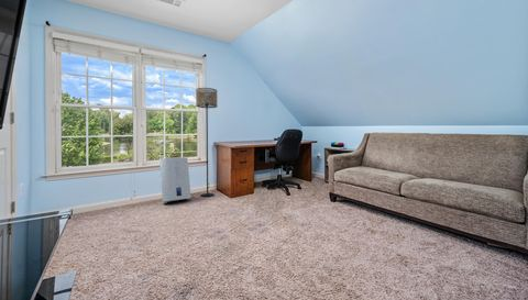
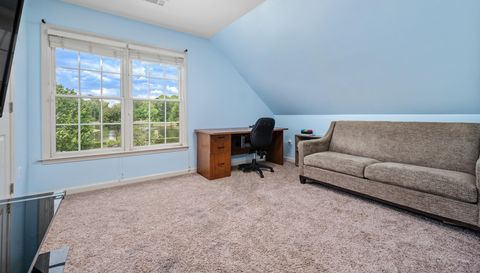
- water heater [158,156,193,204]
- floor lamp [195,87,218,198]
